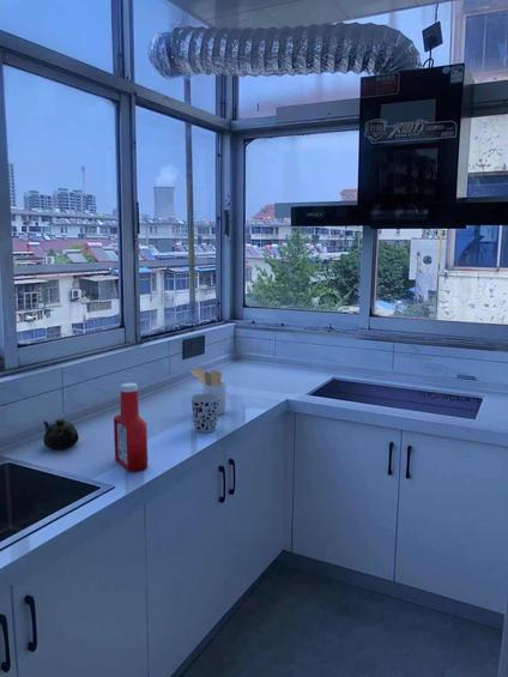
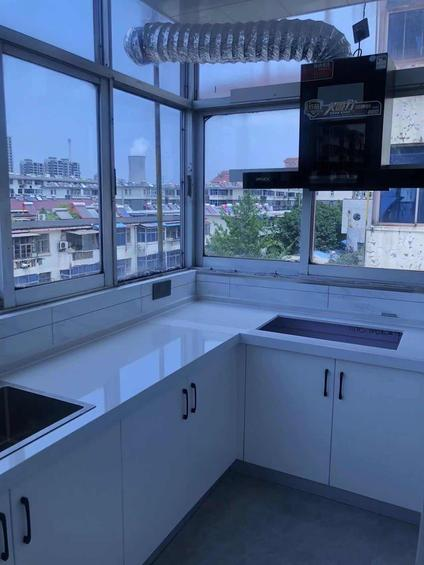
- teapot [42,418,80,451]
- soap bottle [113,382,149,473]
- cup [189,393,219,434]
- utensil holder [189,367,228,416]
